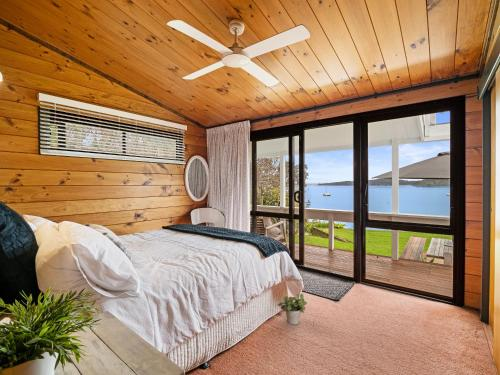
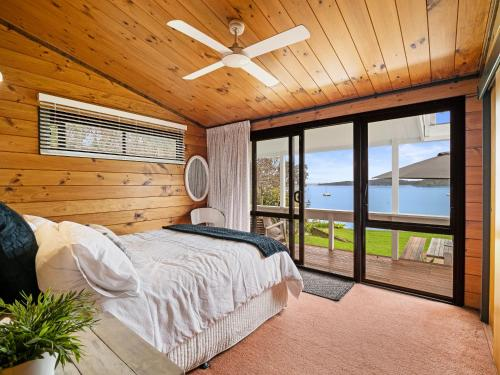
- potted plant [277,293,308,326]
